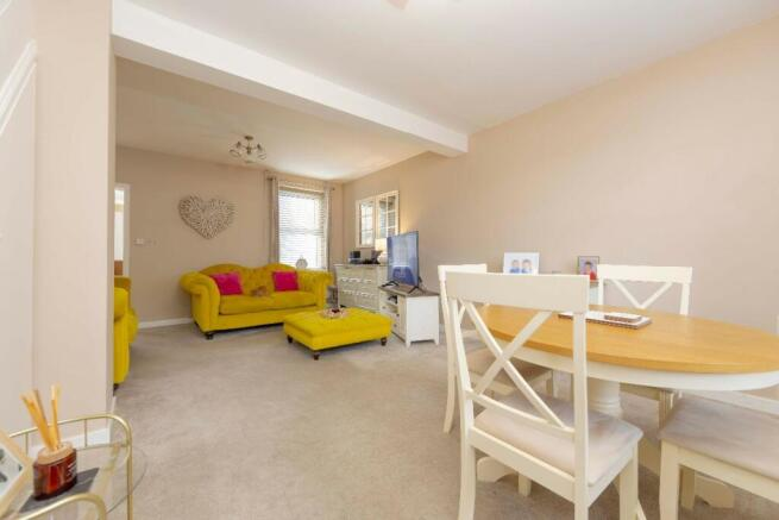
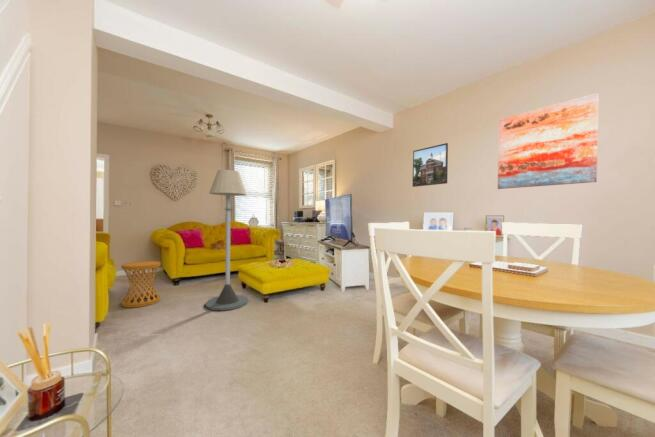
+ side table [120,260,162,309]
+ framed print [411,142,449,188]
+ floor lamp [204,169,250,311]
+ wall art [497,92,600,190]
